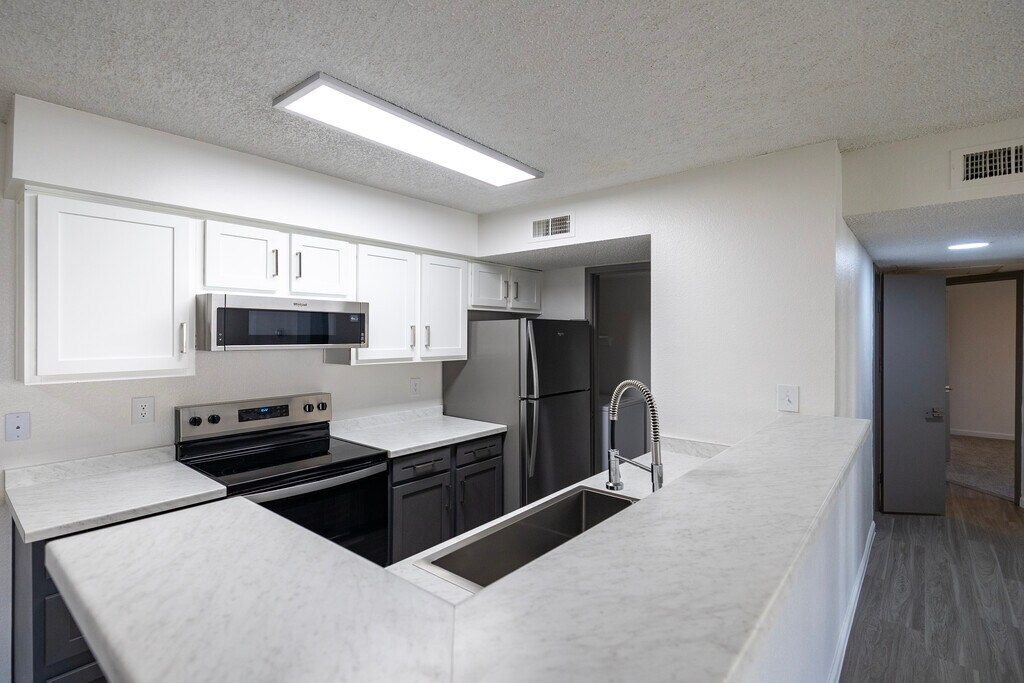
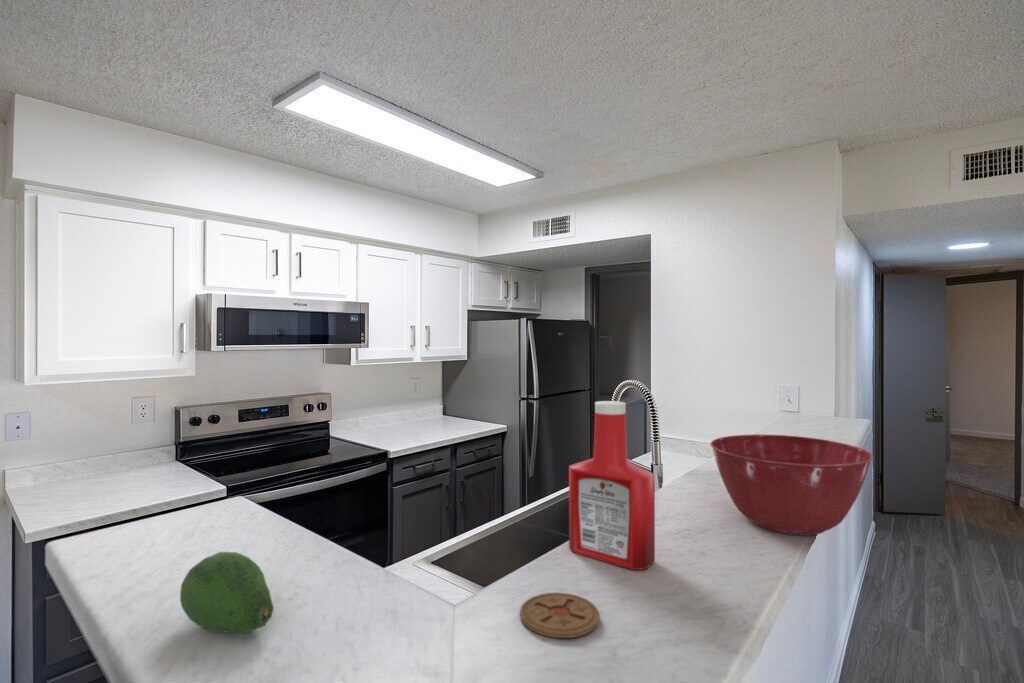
+ coaster [519,592,601,639]
+ soap bottle [568,400,656,571]
+ mixing bowl [709,433,874,536]
+ fruit [179,551,274,635]
